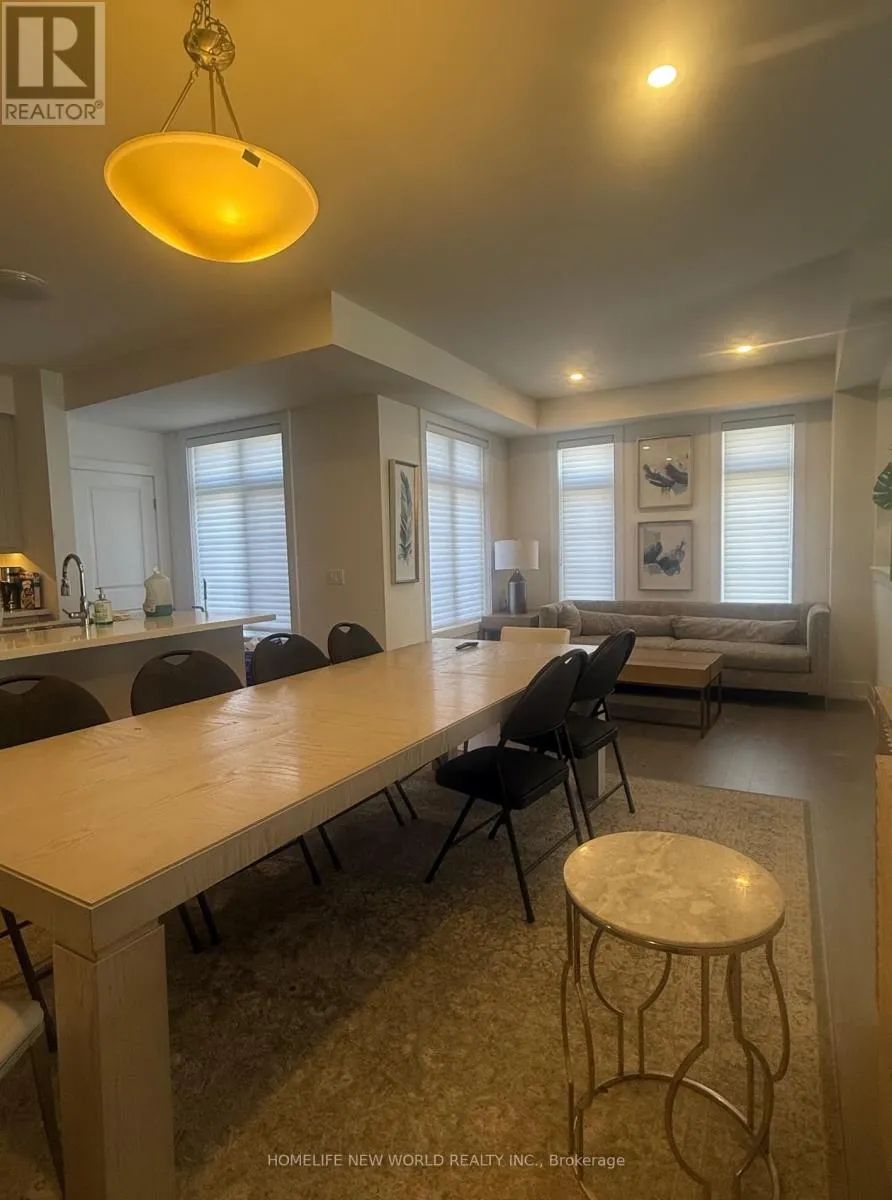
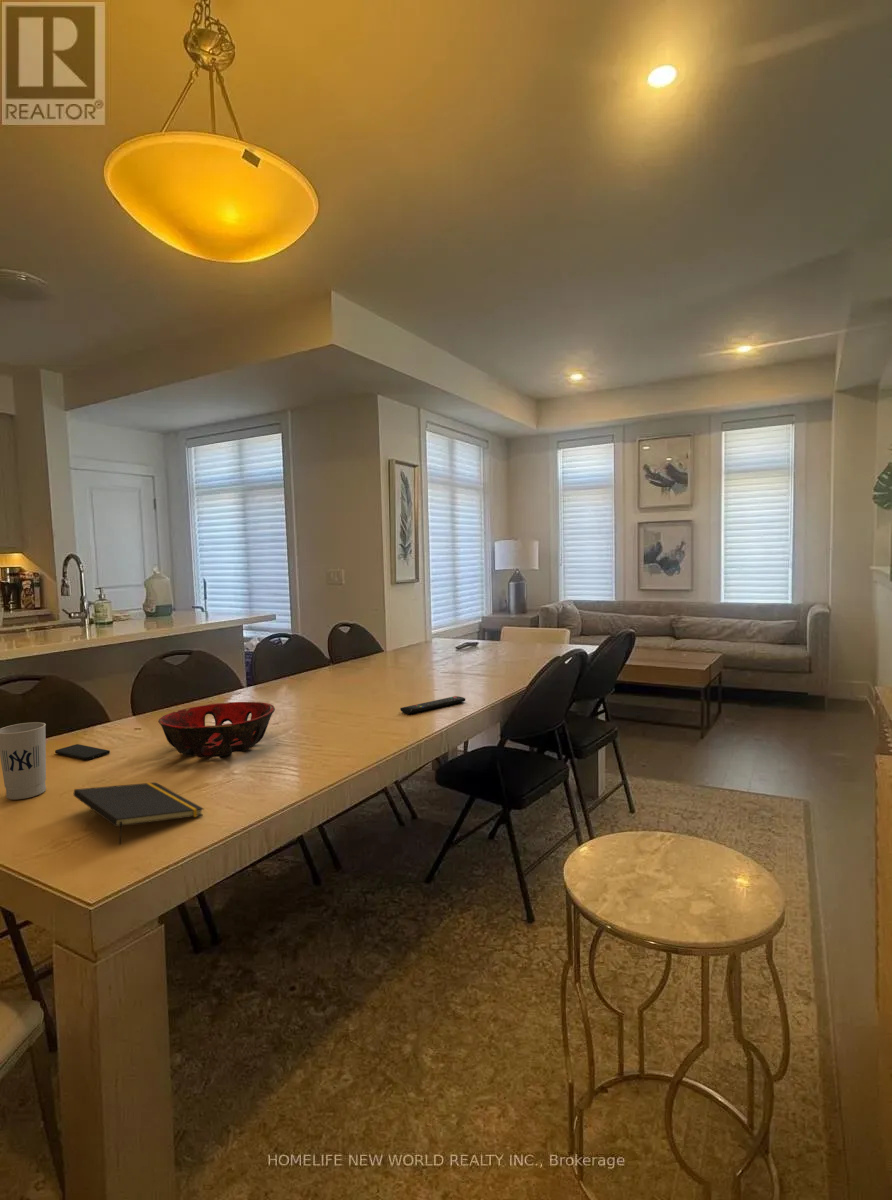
+ cup [0,721,47,801]
+ notepad [72,781,205,846]
+ remote control [399,695,466,715]
+ decorative bowl [157,701,276,759]
+ smartphone [54,743,111,761]
